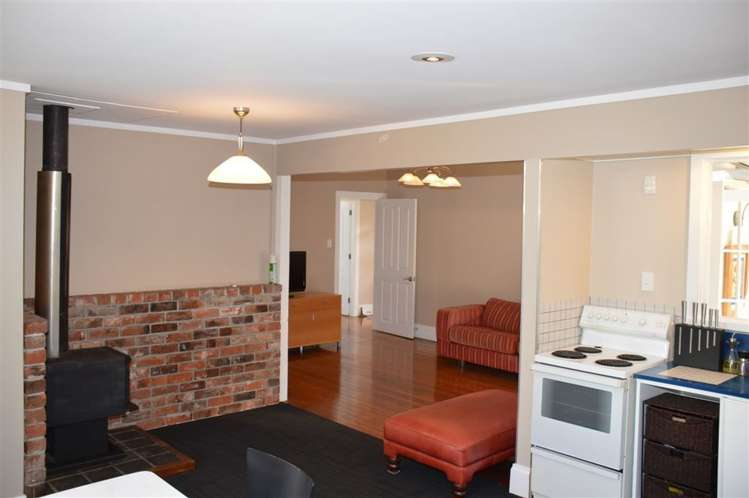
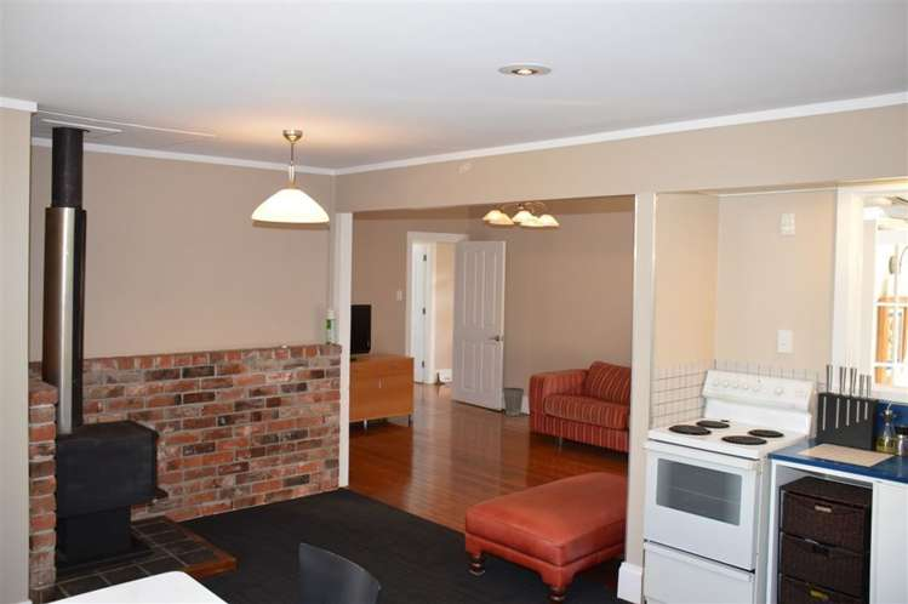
+ waste basket [502,387,525,417]
